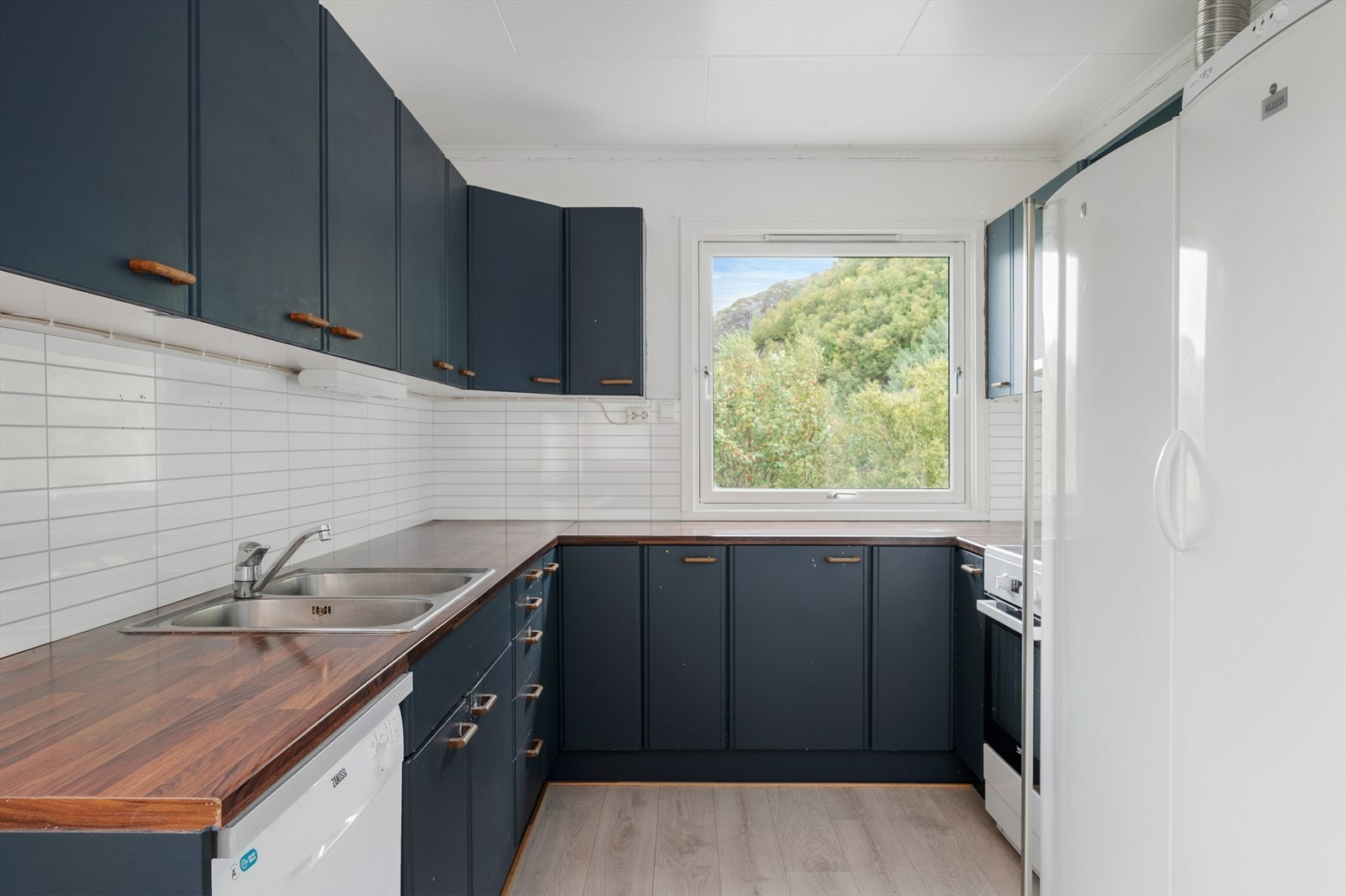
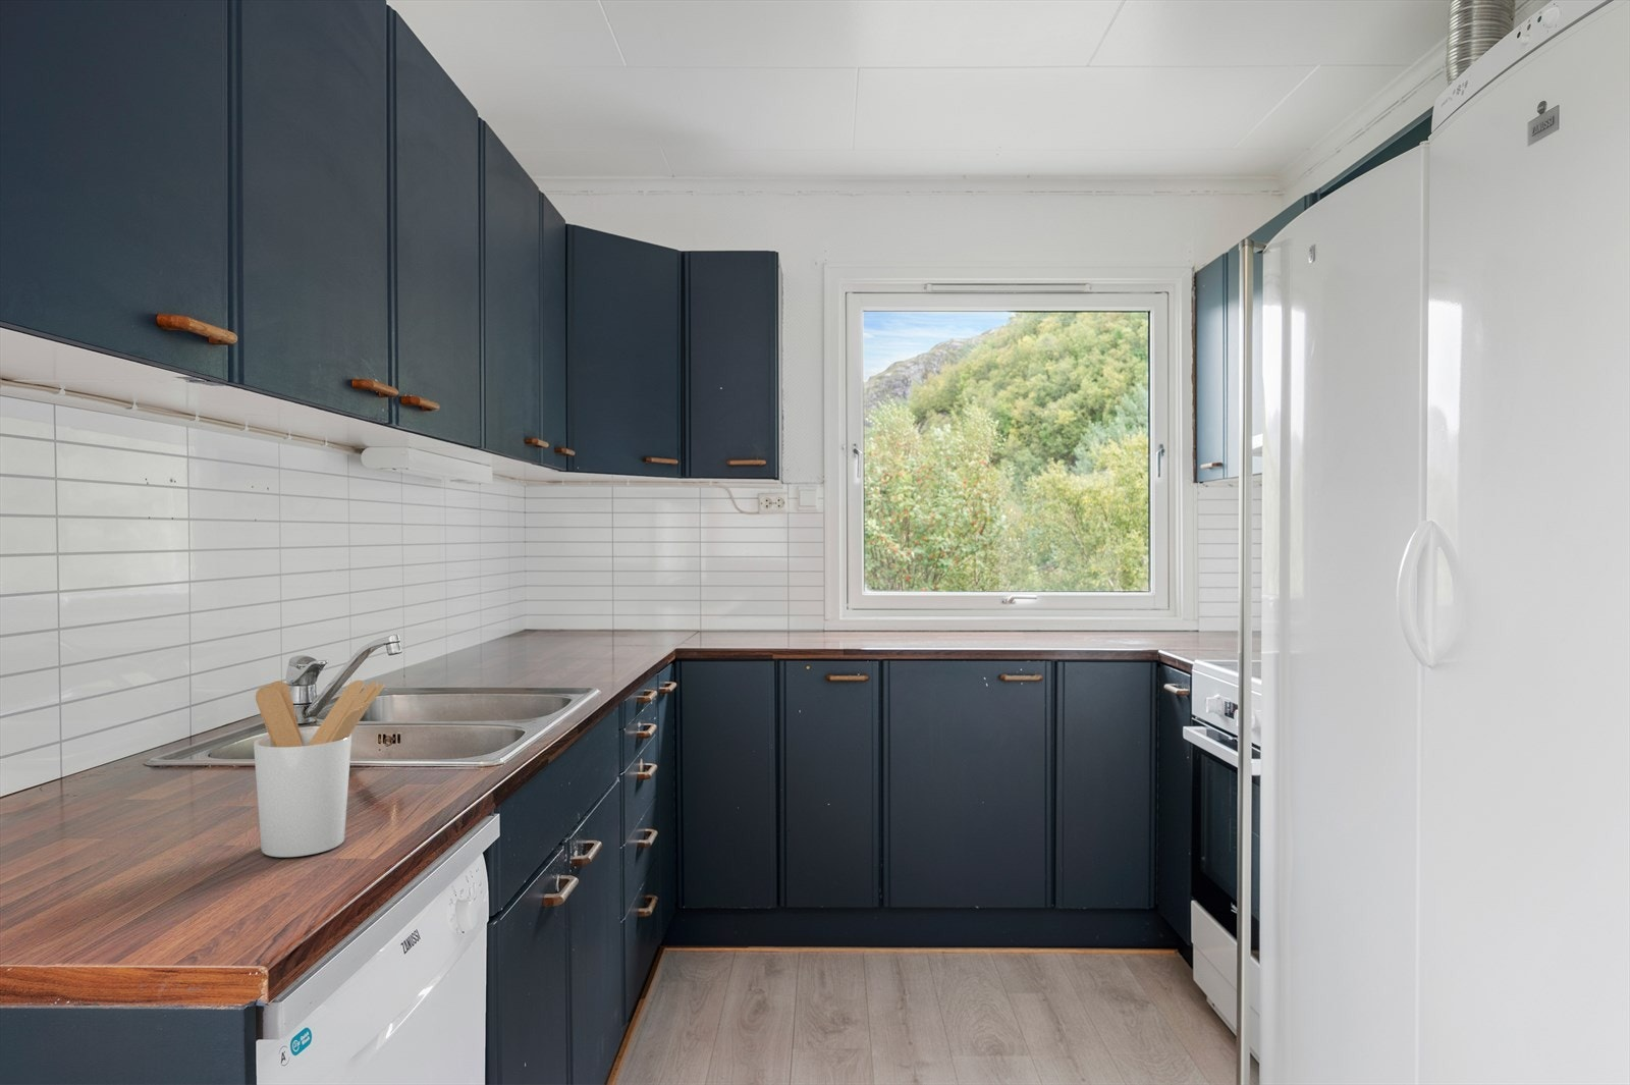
+ utensil holder [253,679,385,857]
